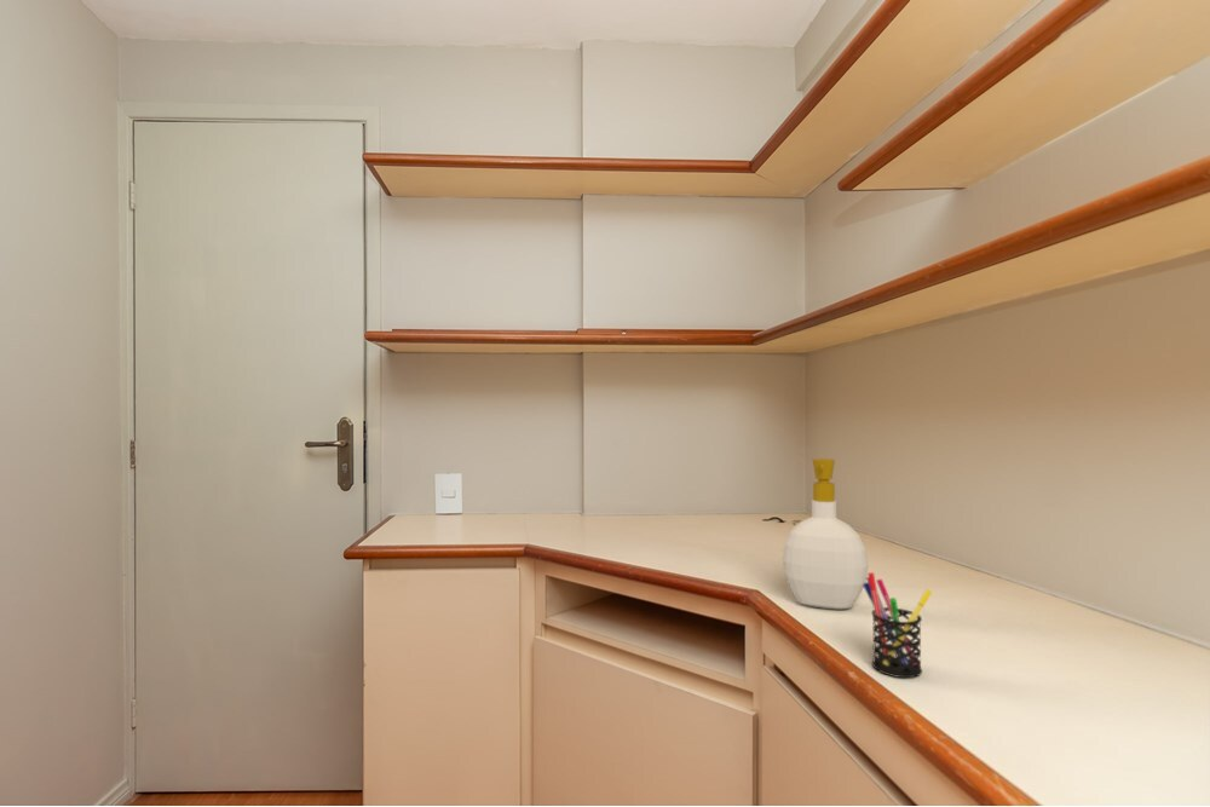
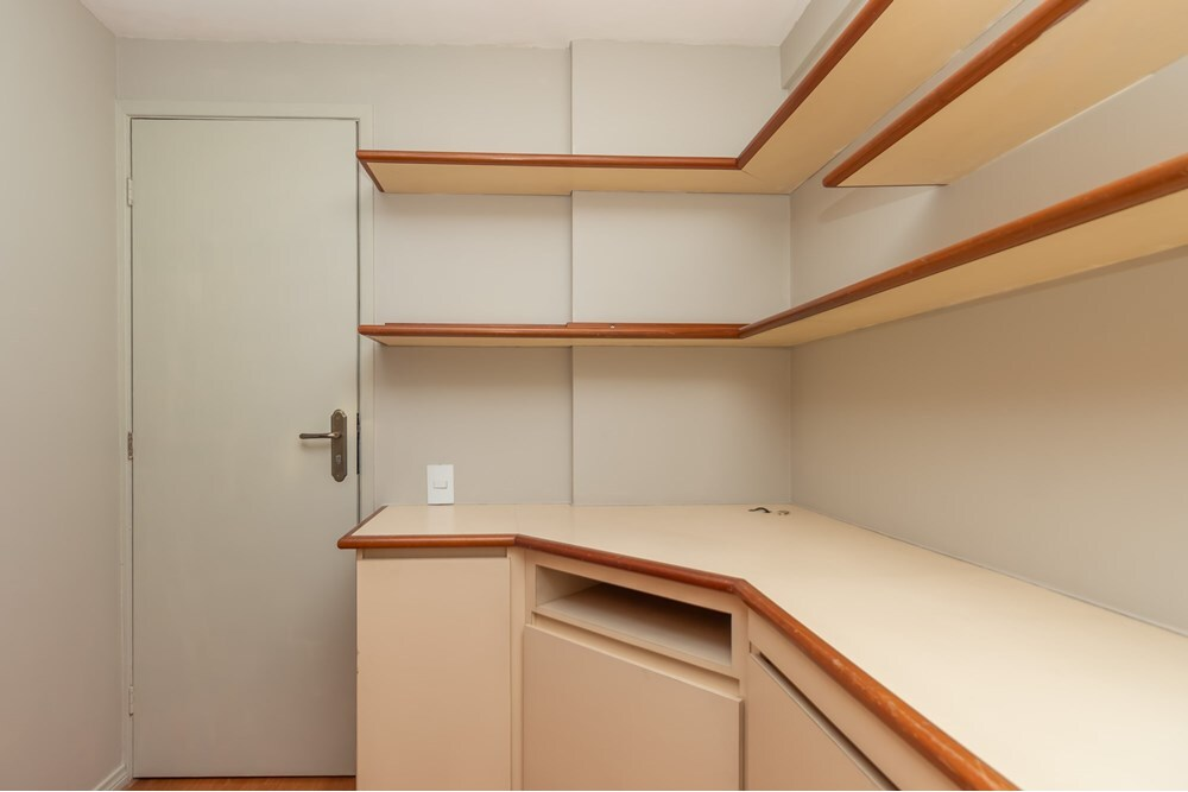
- pen holder [863,571,933,679]
- soap bottle [782,457,869,611]
